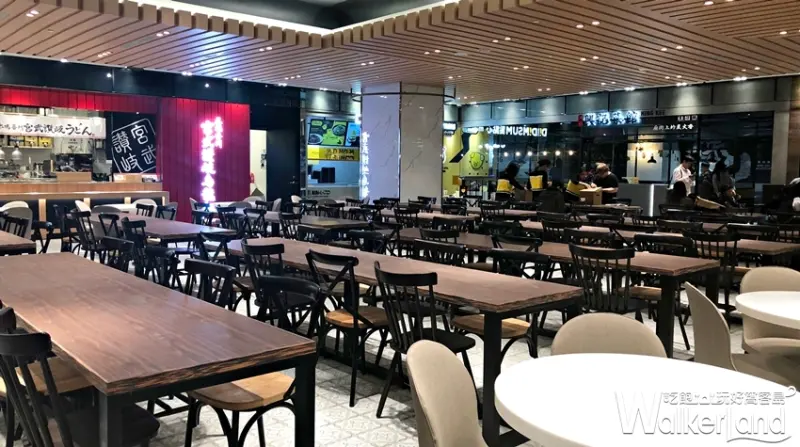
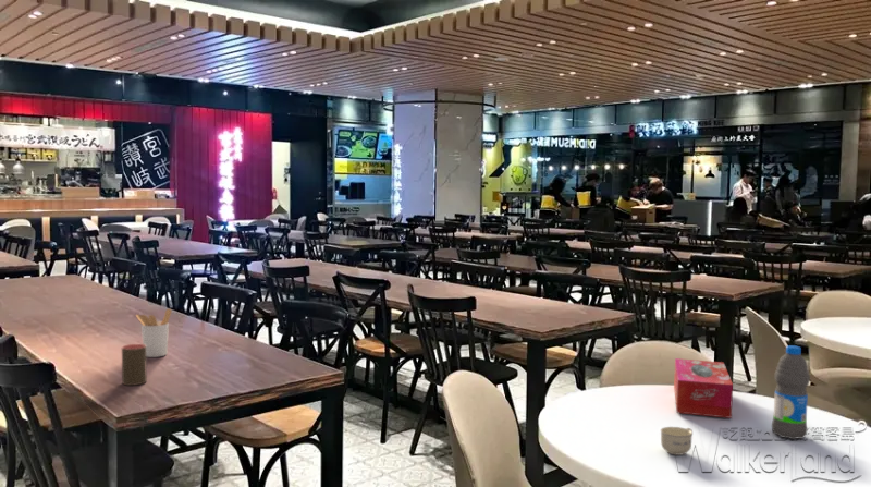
+ utensil holder [135,307,173,358]
+ cup [121,343,148,387]
+ cup [660,426,694,456]
+ tissue box [673,357,734,419]
+ water bottle [771,344,811,440]
